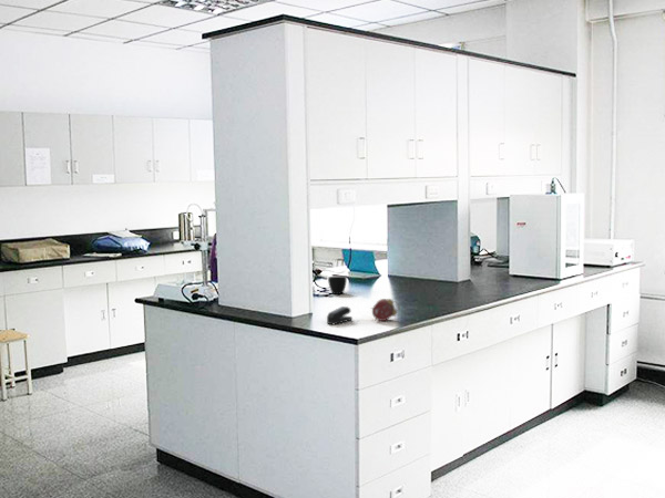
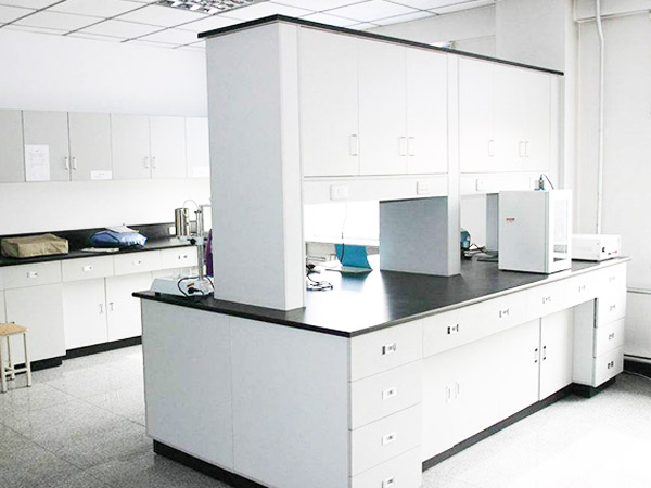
- cup [327,276,348,295]
- alarm clock [369,298,400,322]
- stapler [326,305,354,325]
